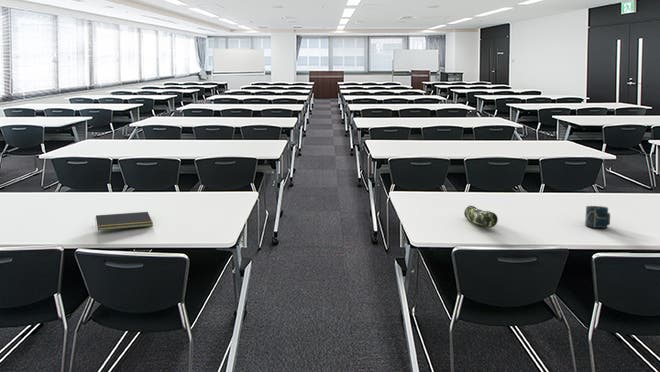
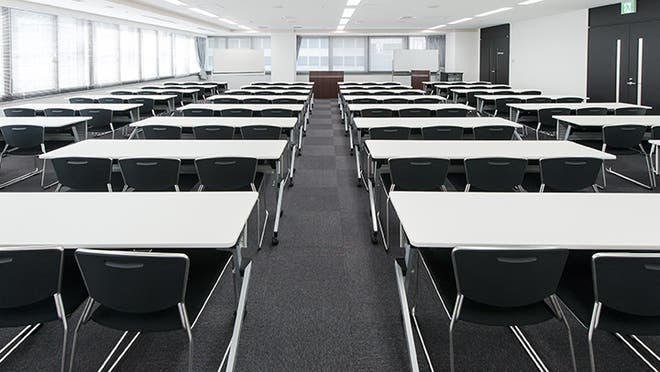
- cup [584,205,611,229]
- pencil case [463,205,499,229]
- notepad [94,211,154,232]
